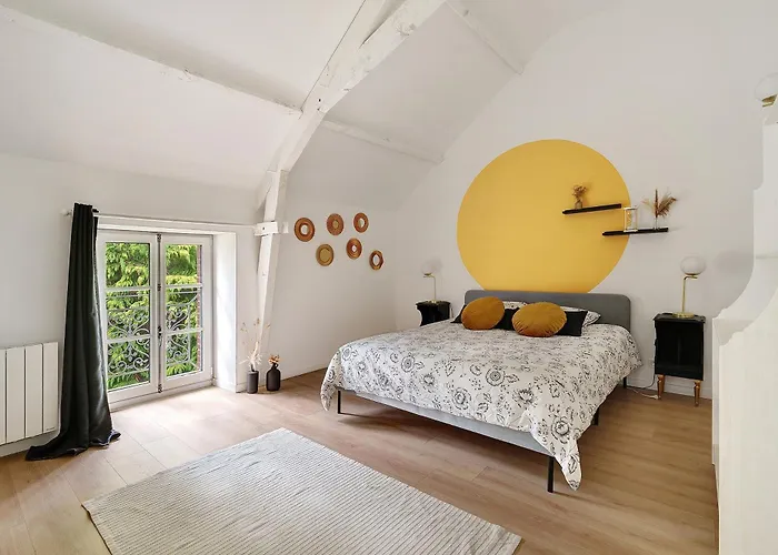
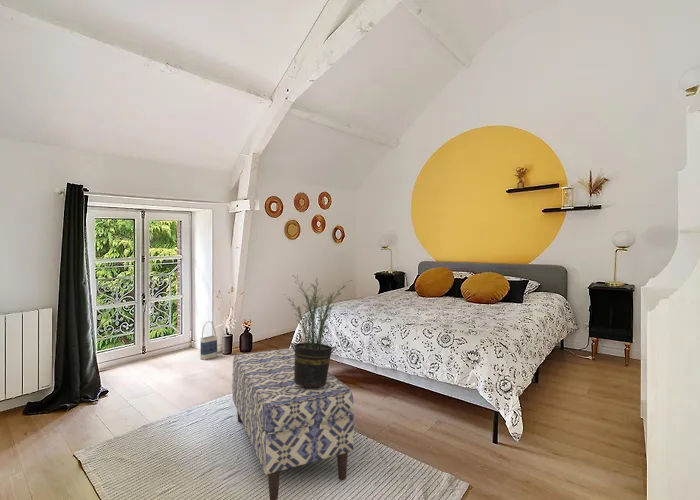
+ potted plant [282,274,353,387]
+ bag [199,320,218,361]
+ bench [231,347,355,500]
